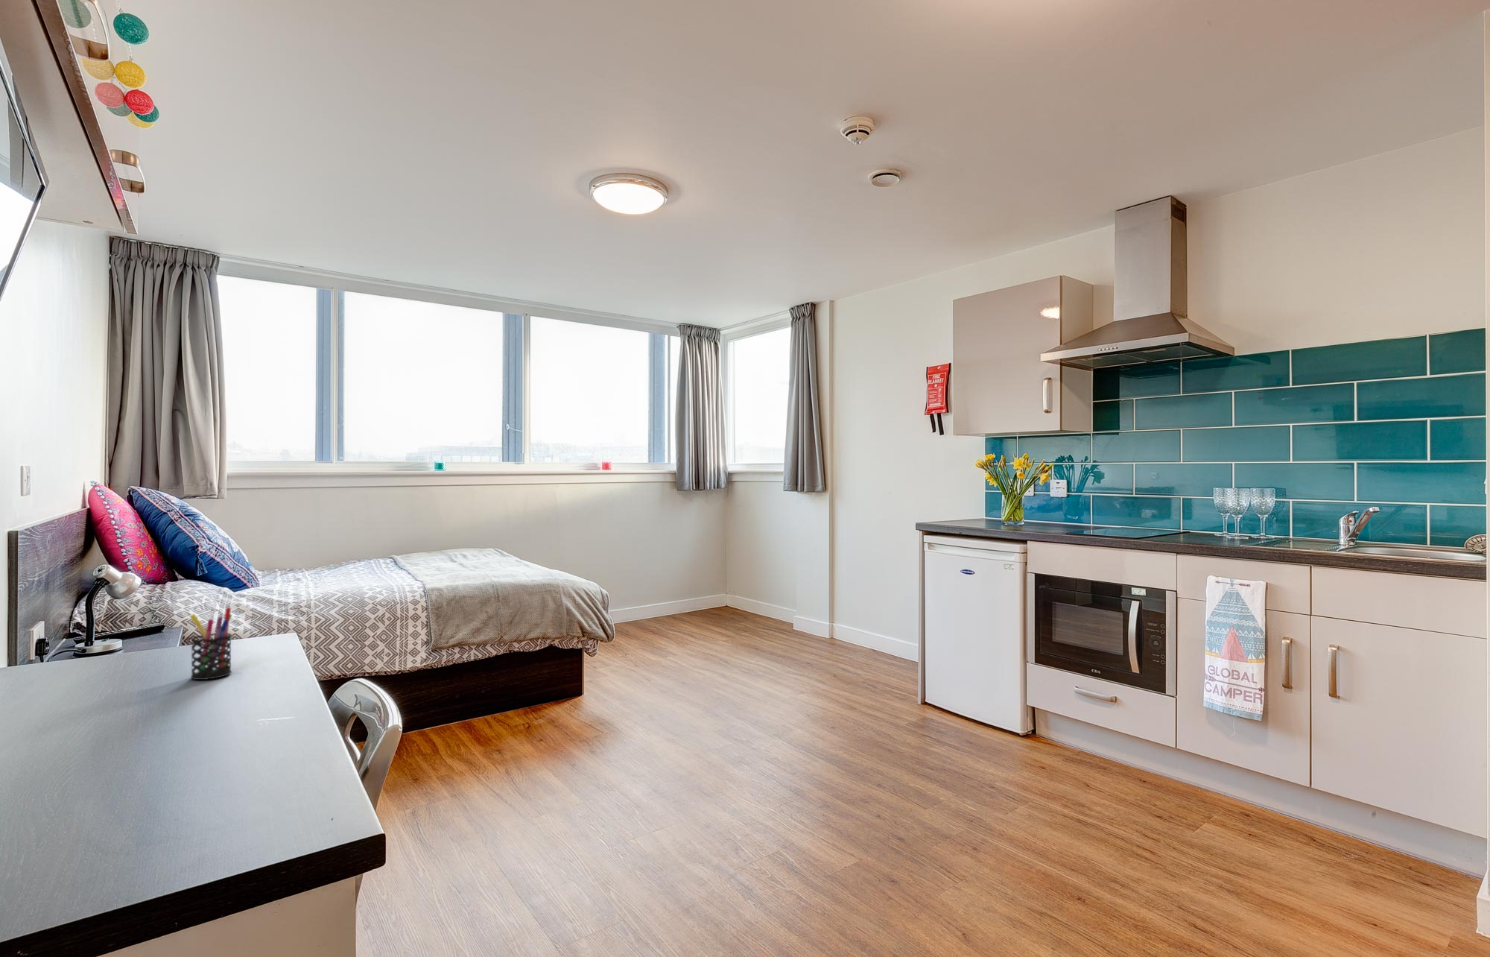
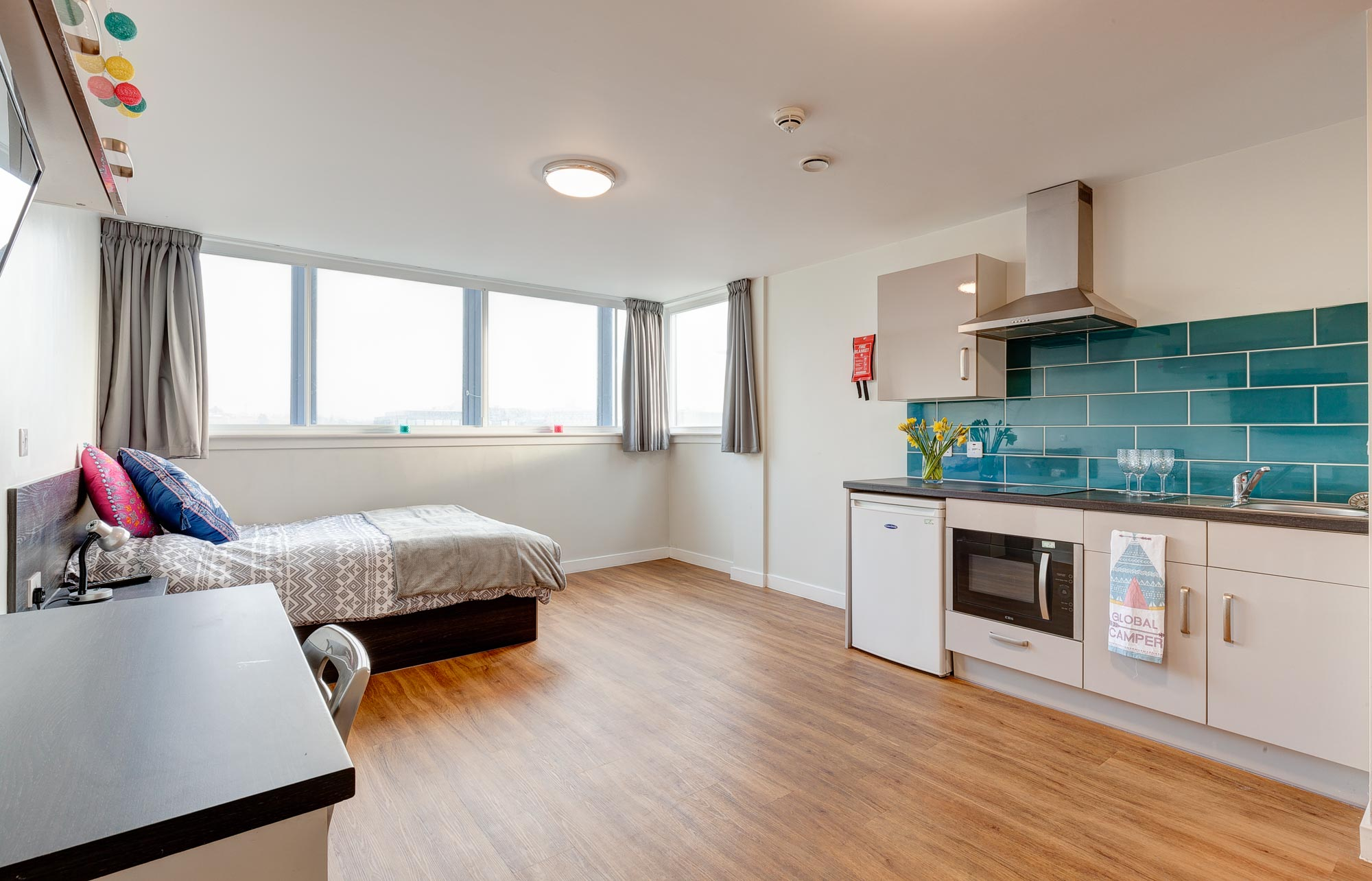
- pen holder [189,607,232,680]
